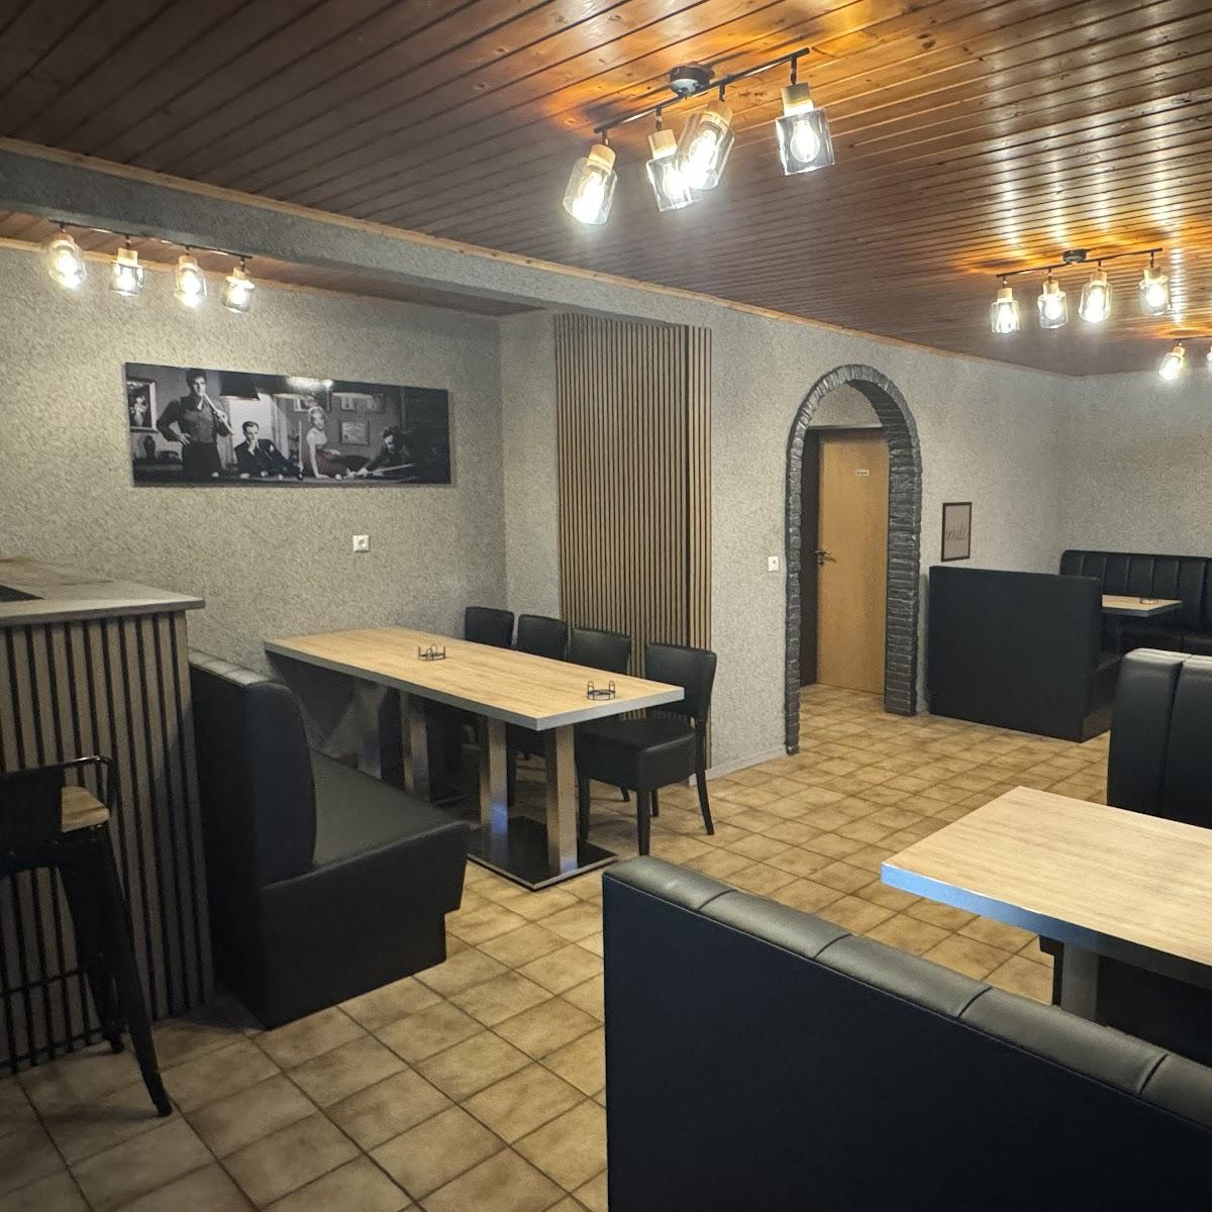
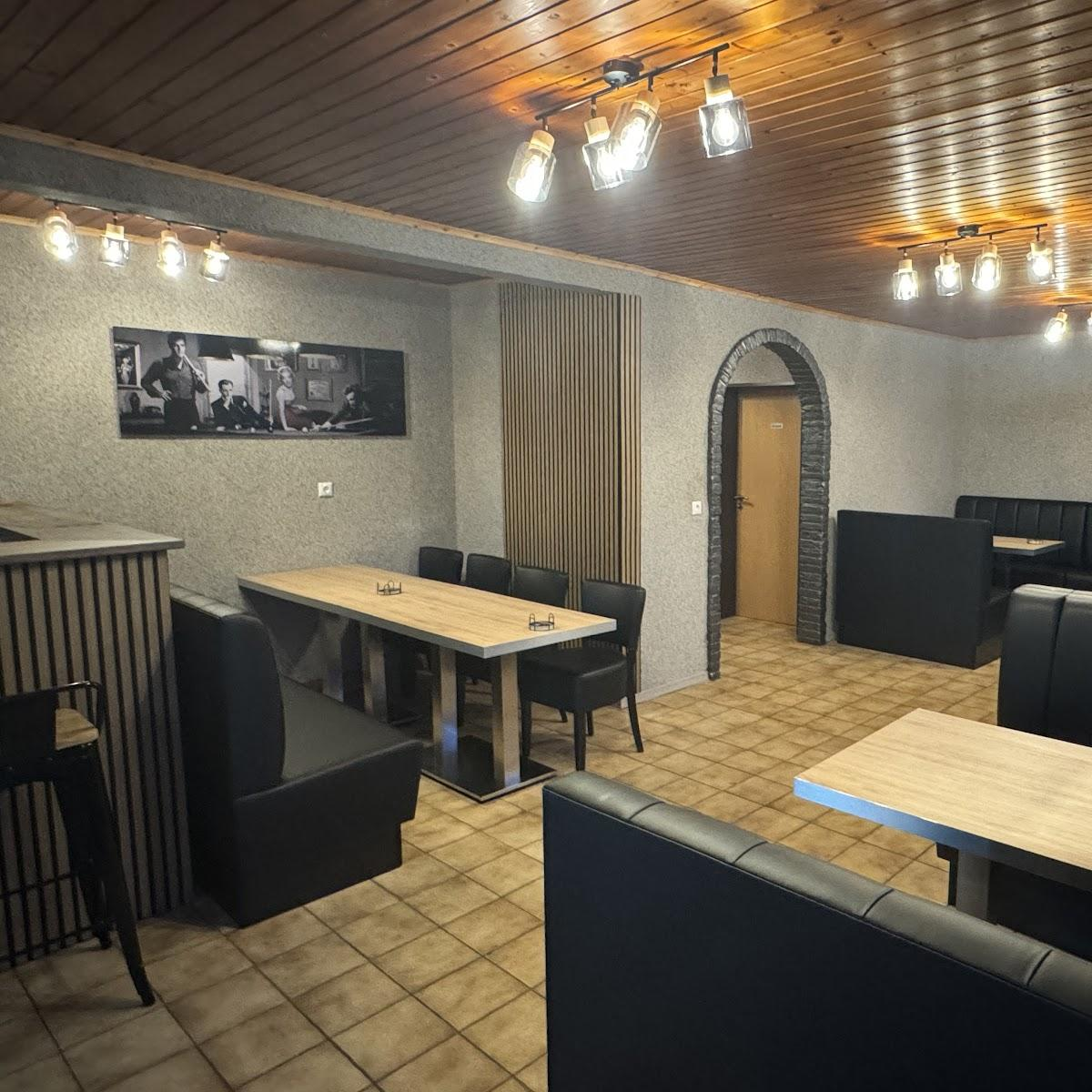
- wall art [940,501,972,564]
